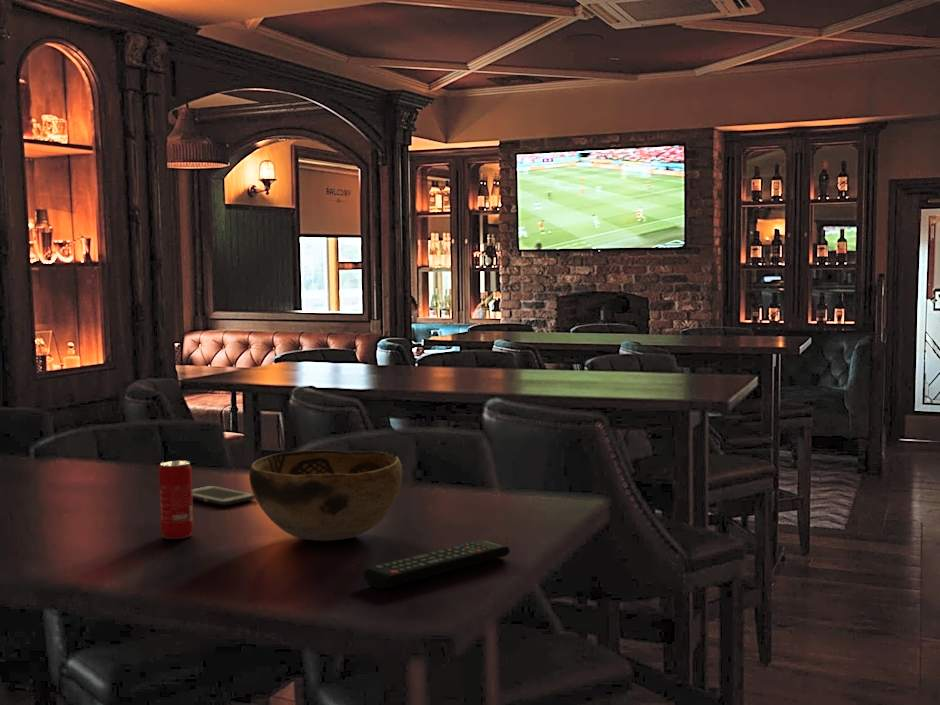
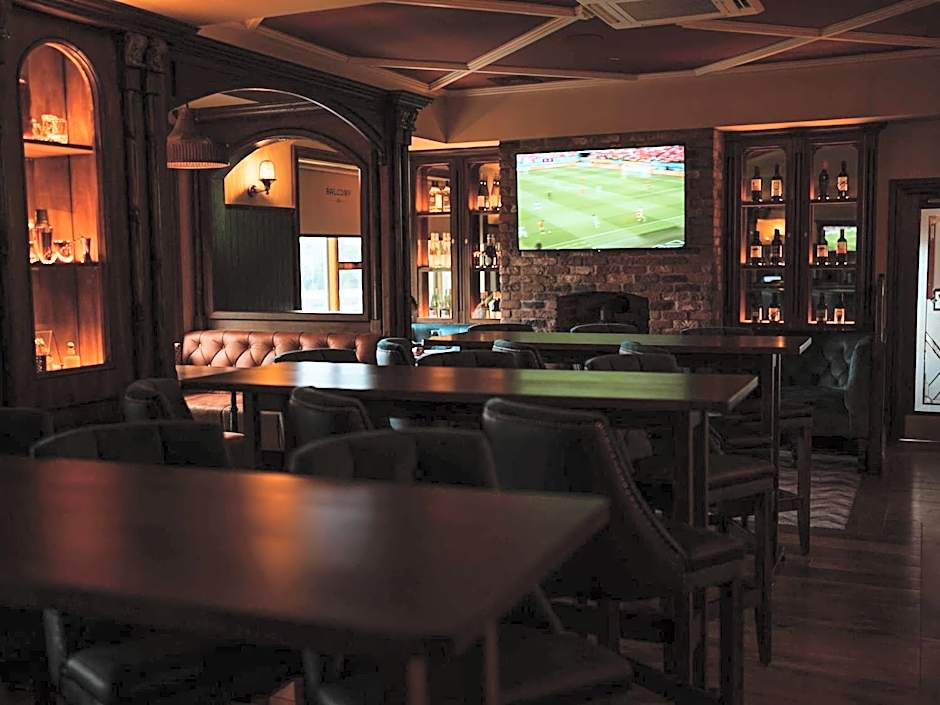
- beverage can [158,460,195,540]
- decorative bowl [248,449,403,542]
- cell phone [192,485,256,506]
- remote control [362,539,511,590]
